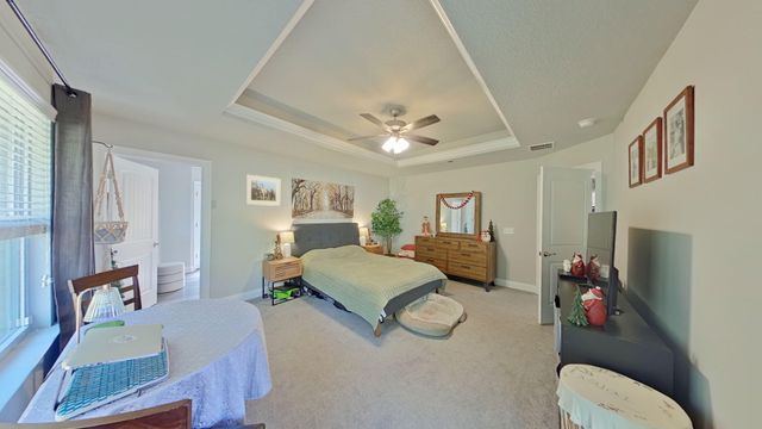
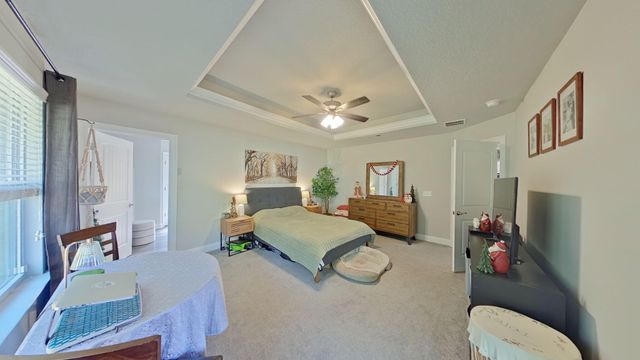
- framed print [244,173,281,207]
